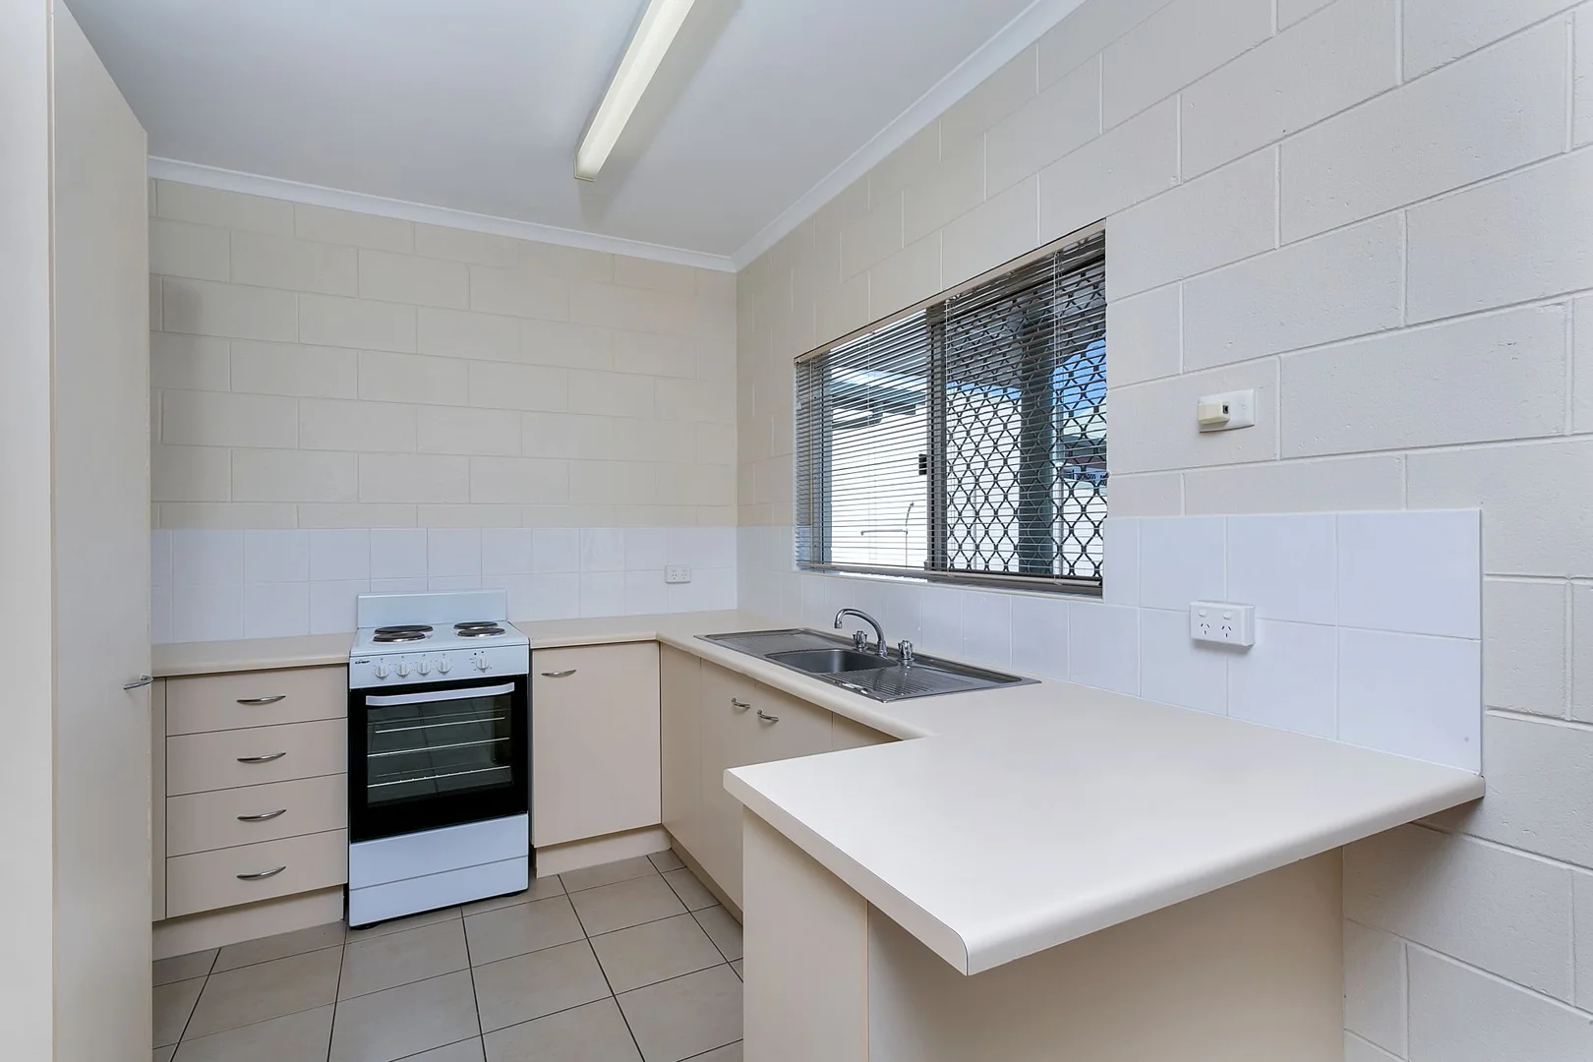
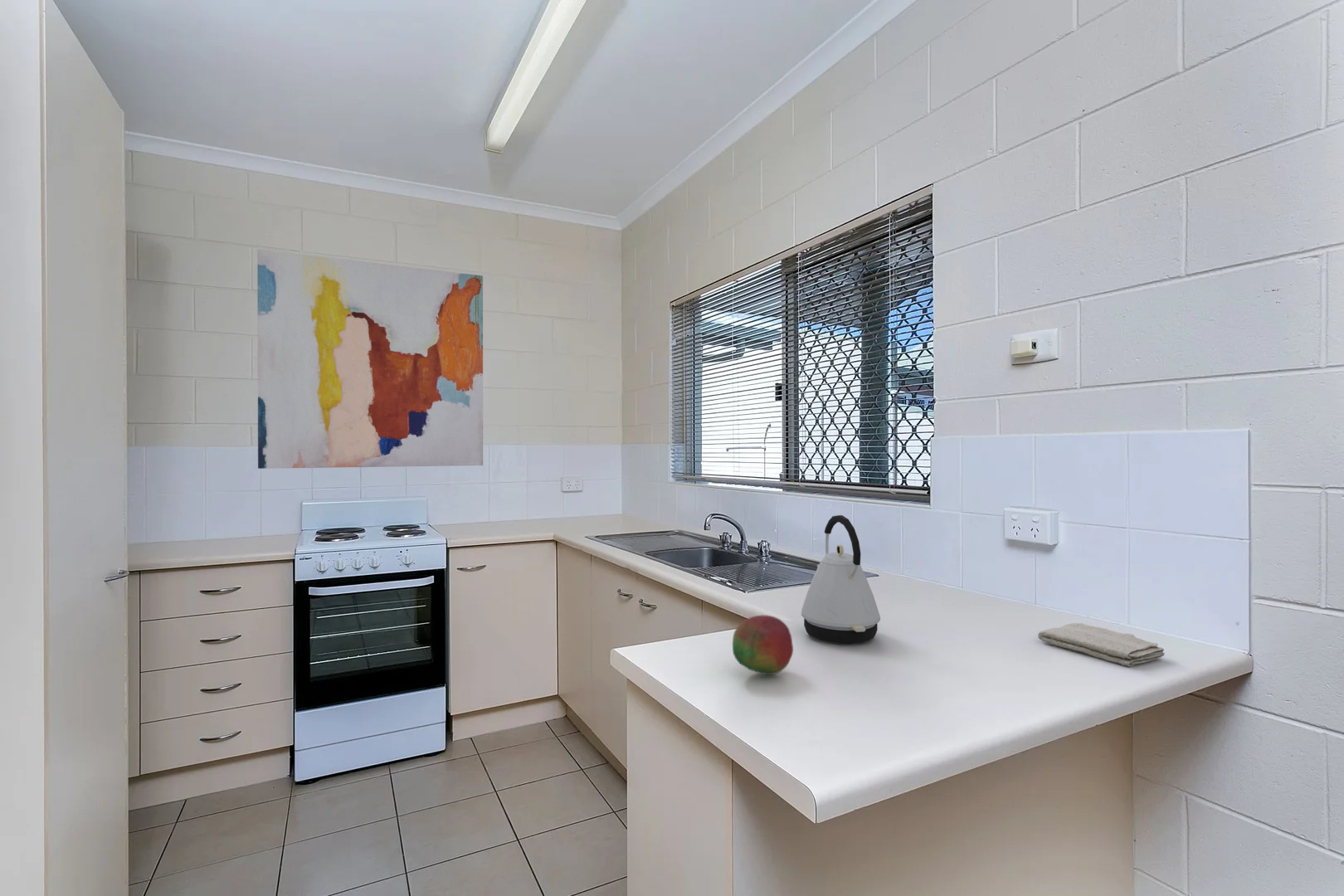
+ washcloth [1037,622,1166,667]
+ kettle [801,514,881,645]
+ wall art [256,248,484,470]
+ fruit [732,614,794,675]
